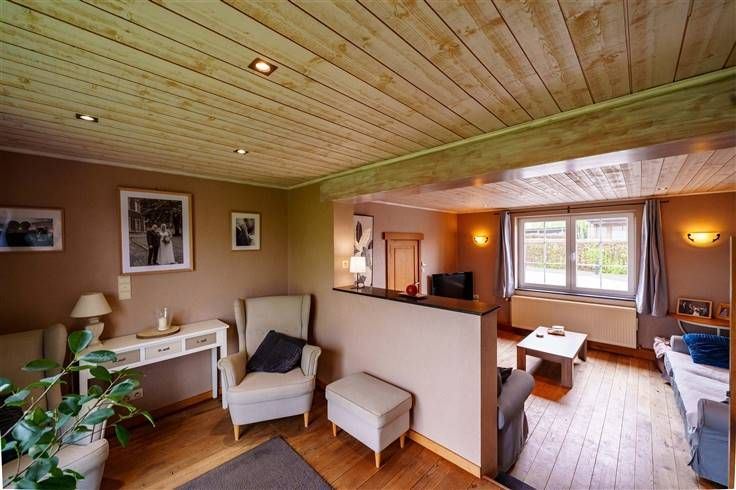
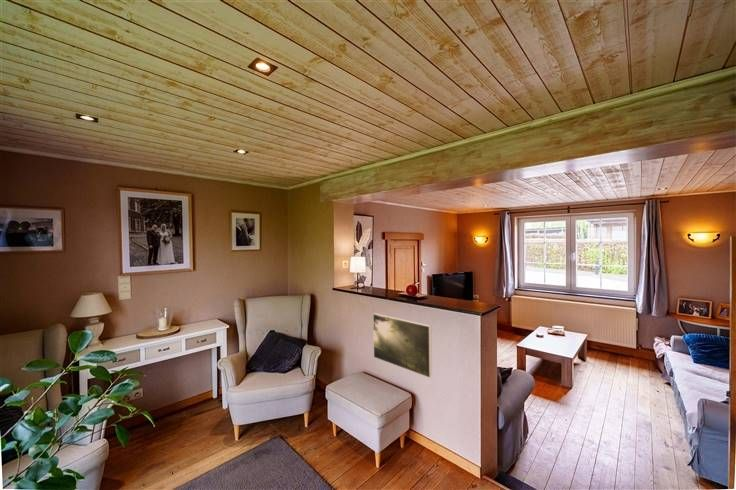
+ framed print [372,312,433,379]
